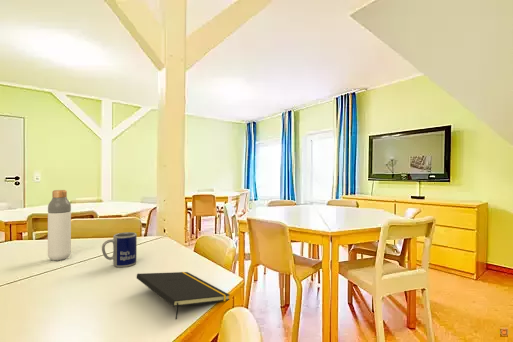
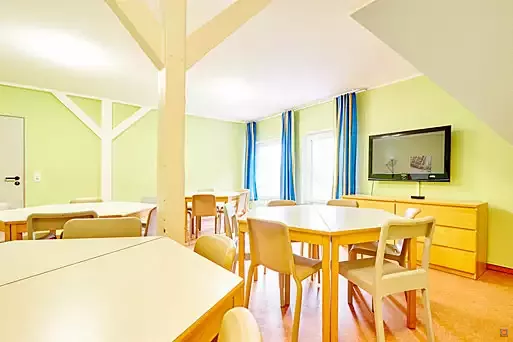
- mug [101,231,138,268]
- bottle [47,189,72,261]
- notepad [136,271,231,320]
